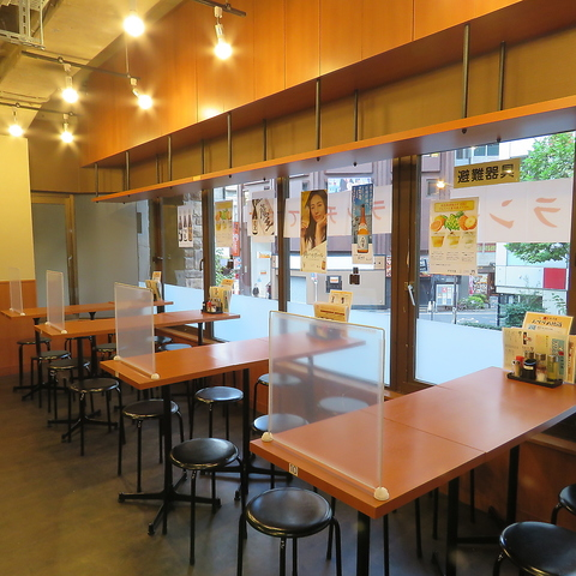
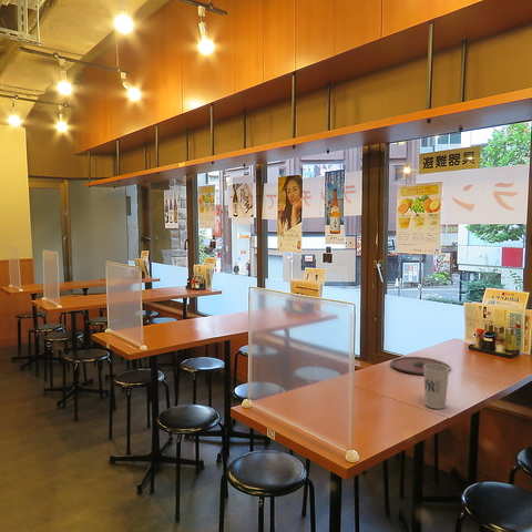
+ cup [423,364,450,410]
+ plate [389,356,451,376]
